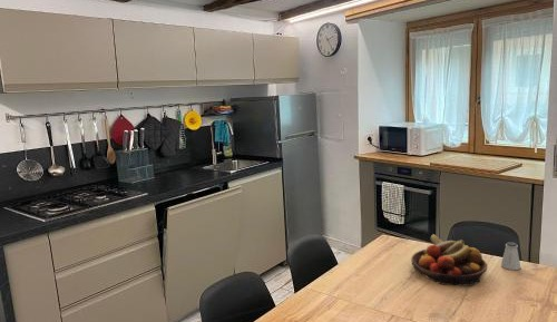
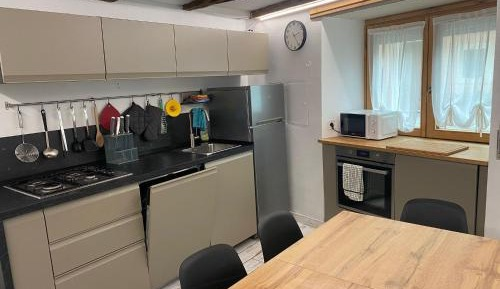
- fruit bowl [410,233,489,287]
- saltshaker [500,241,522,271]
